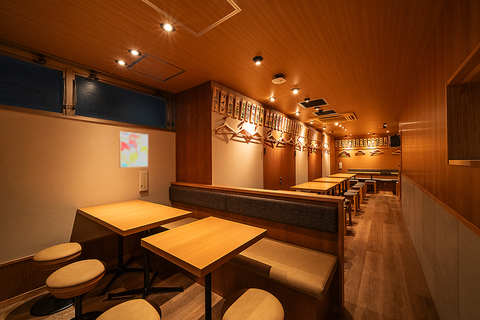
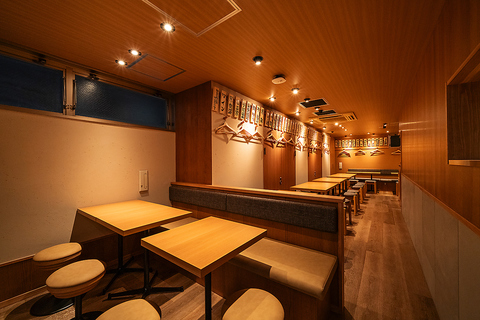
- wall art [118,131,149,169]
